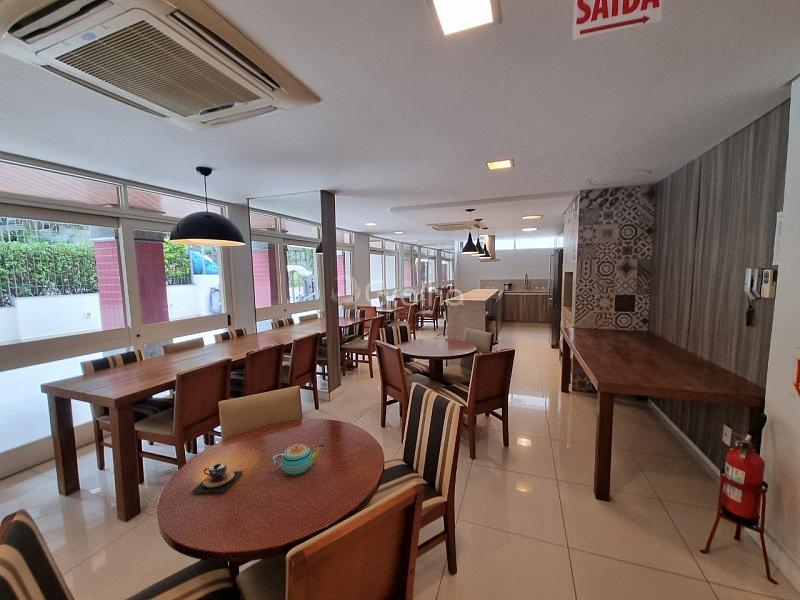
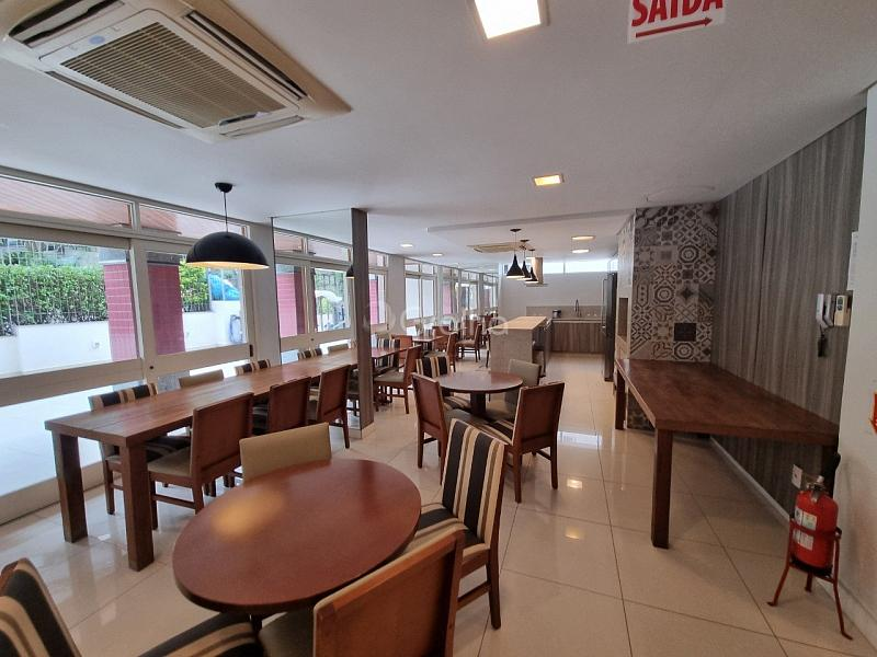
- teapot [271,443,325,476]
- teacup [189,461,245,494]
